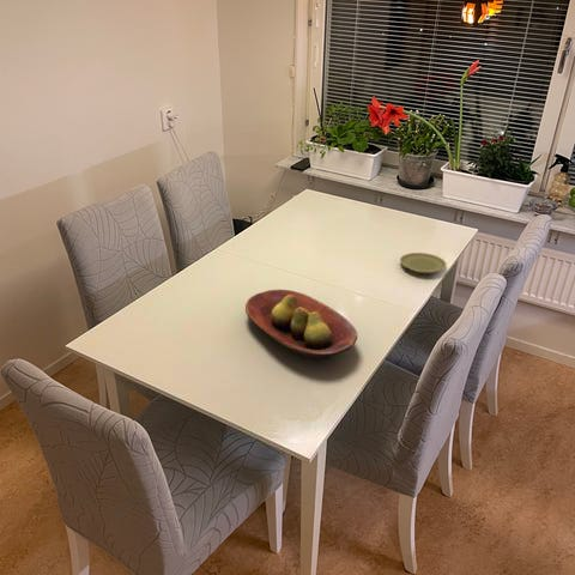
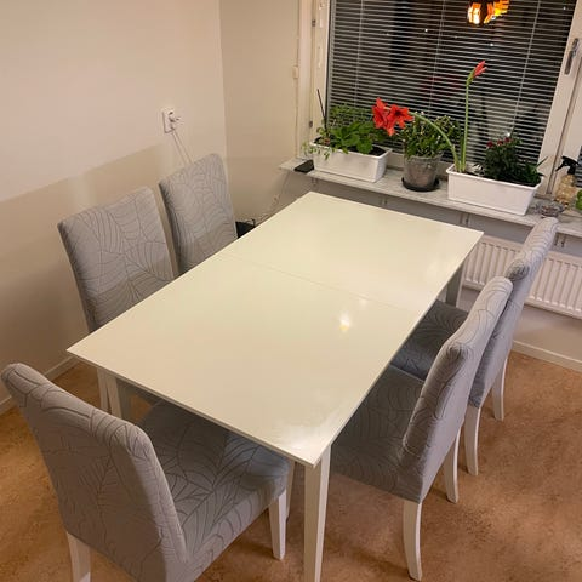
- plate [399,252,448,274]
- fruit bowl [244,289,359,361]
